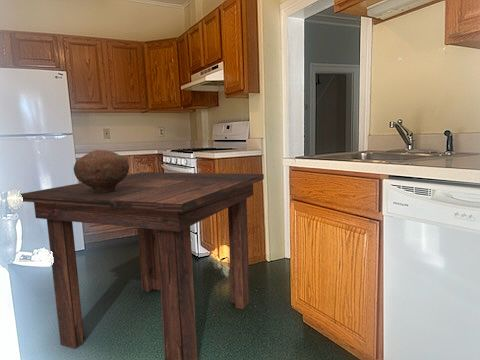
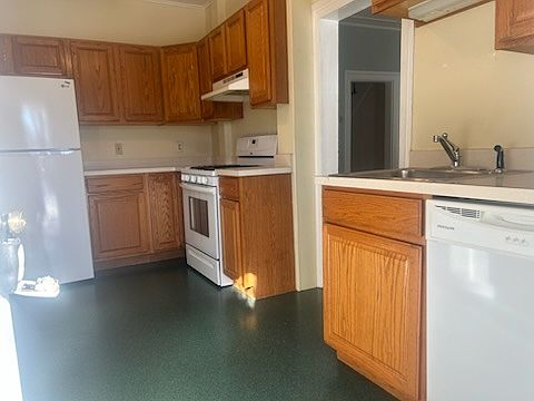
- dining table [20,171,265,360]
- bowl [73,149,130,193]
